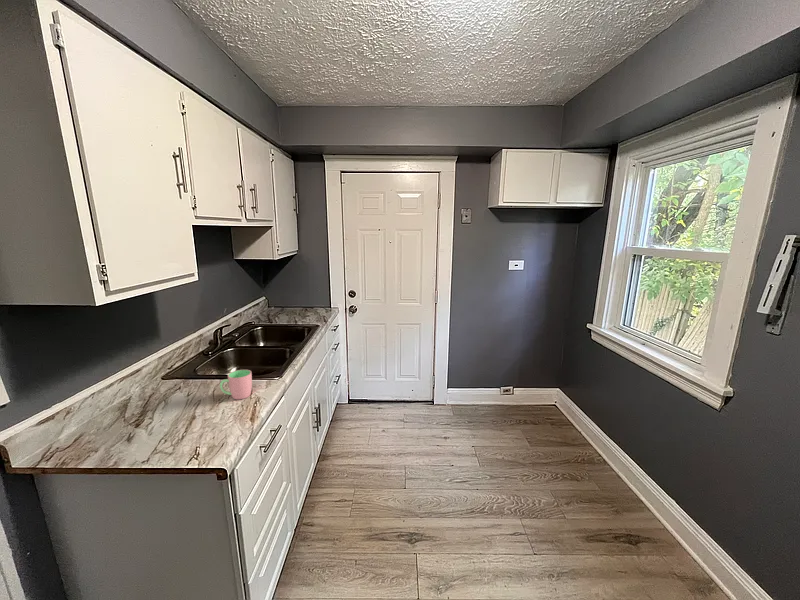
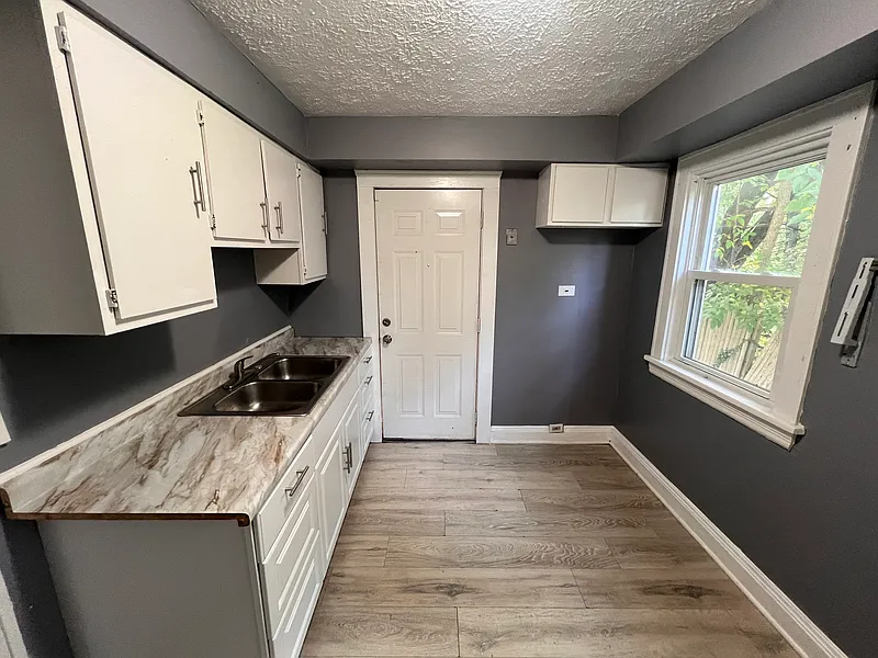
- cup [219,369,253,400]
